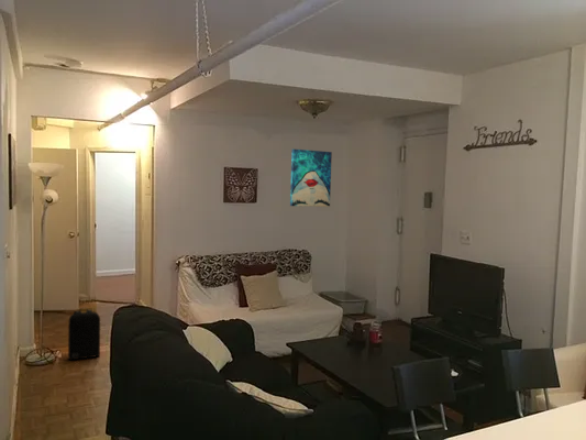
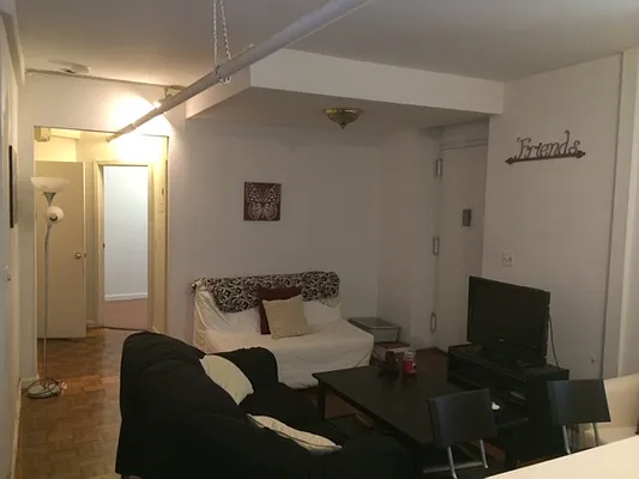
- wall art [289,147,333,208]
- backpack [67,306,101,361]
